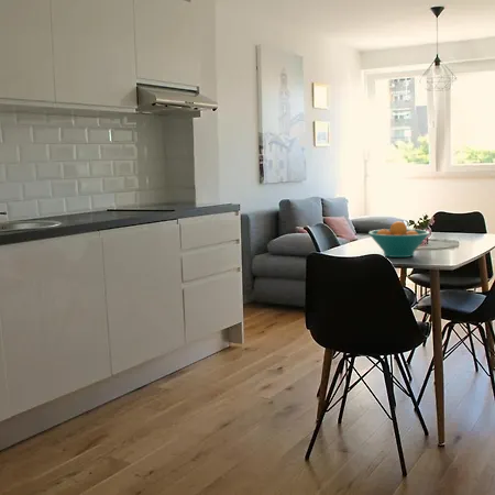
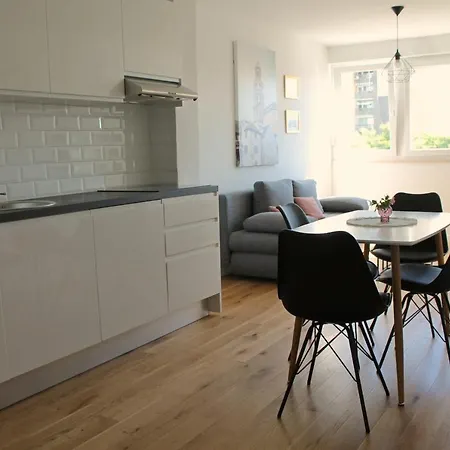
- fruit bowl [367,220,431,258]
